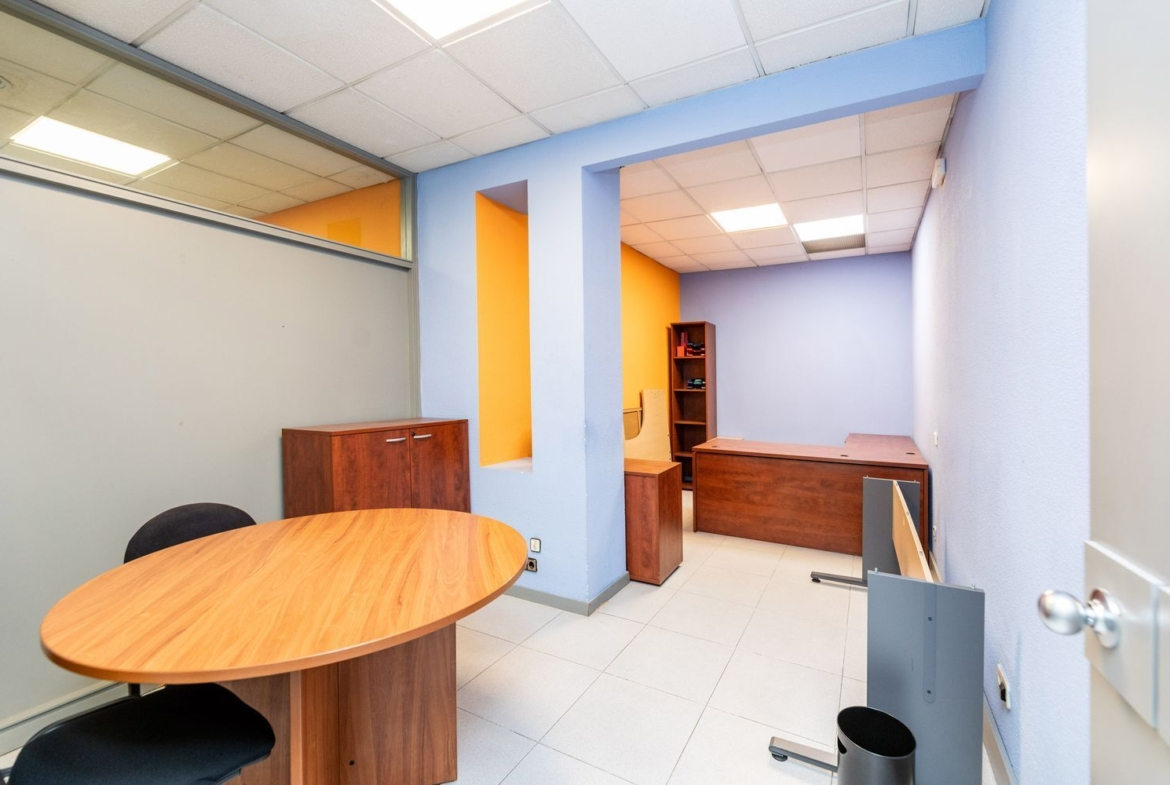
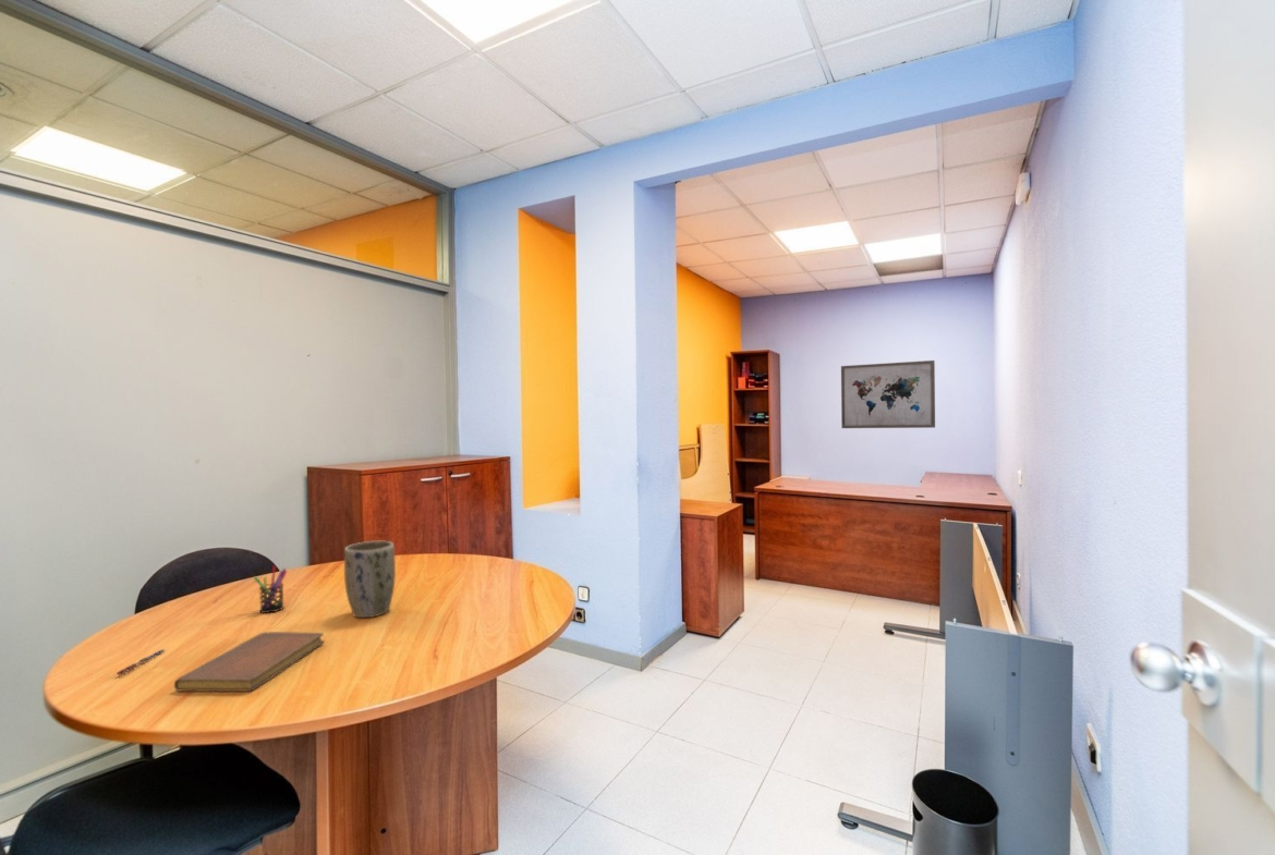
+ plant pot [343,540,397,619]
+ pen holder [252,565,289,614]
+ notebook [173,631,326,693]
+ wall art [840,359,936,429]
+ pen [114,648,166,676]
